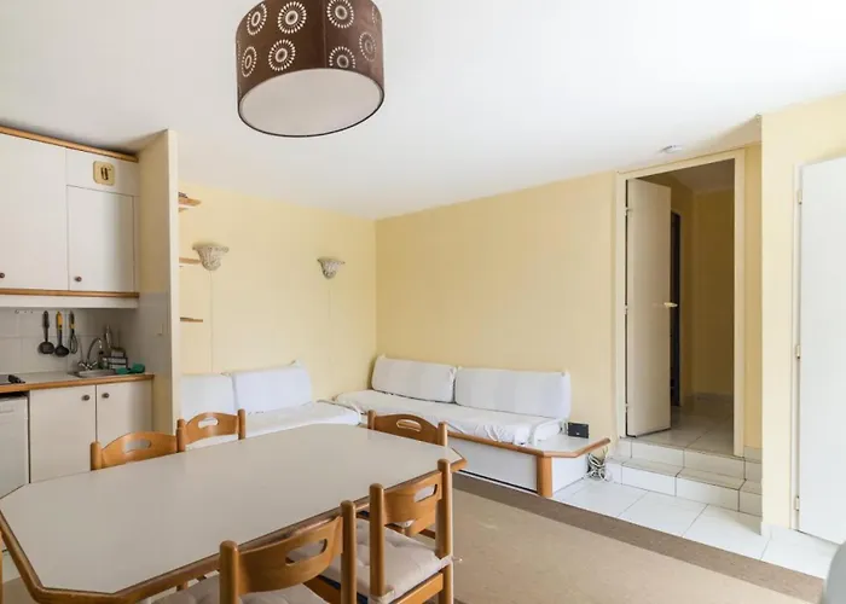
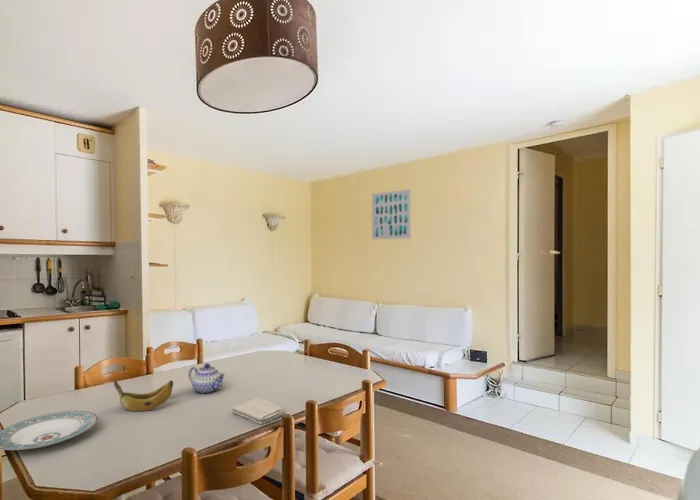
+ wall art [371,188,412,240]
+ banana [113,379,174,413]
+ teapot [188,362,226,394]
+ washcloth [231,397,286,426]
+ plate [0,410,98,451]
